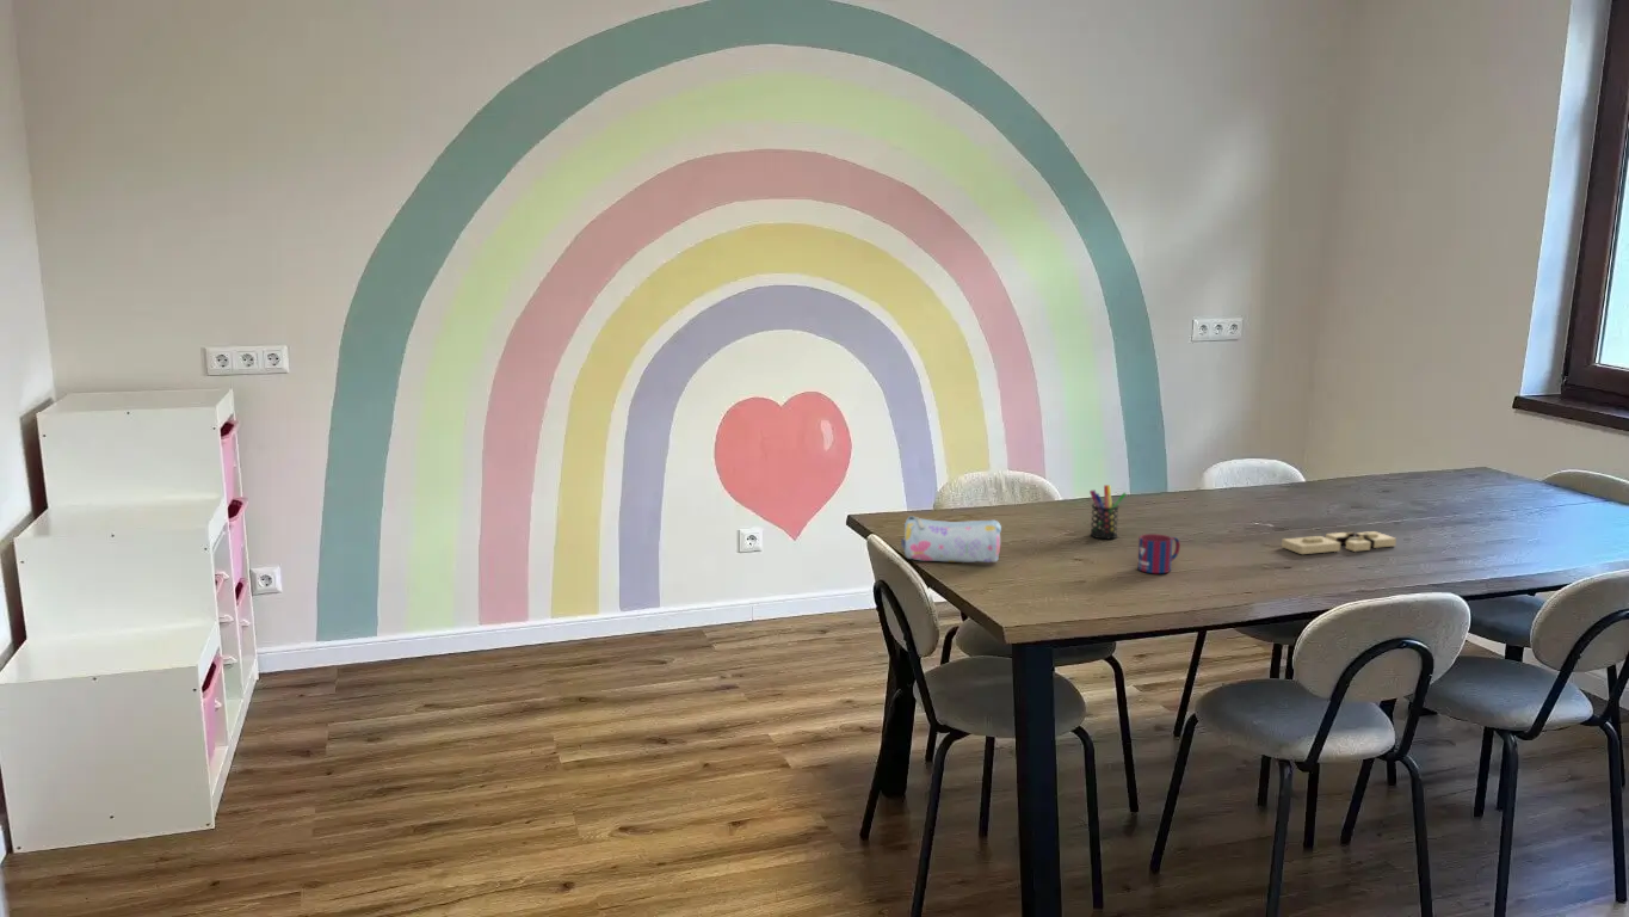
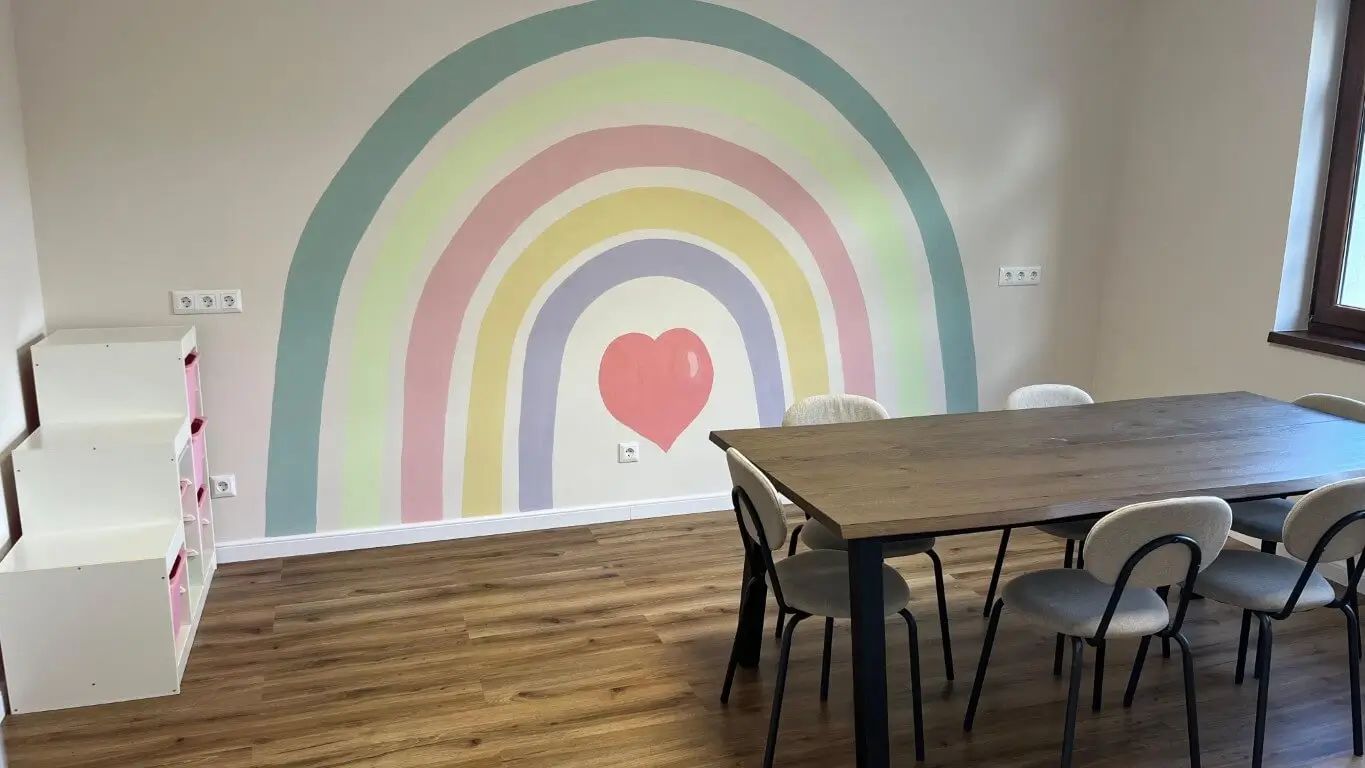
- mug [1136,533,1181,574]
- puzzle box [1281,530,1397,555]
- pen holder [1088,484,1128,540]
- pencil case [900,515,1002,564]
